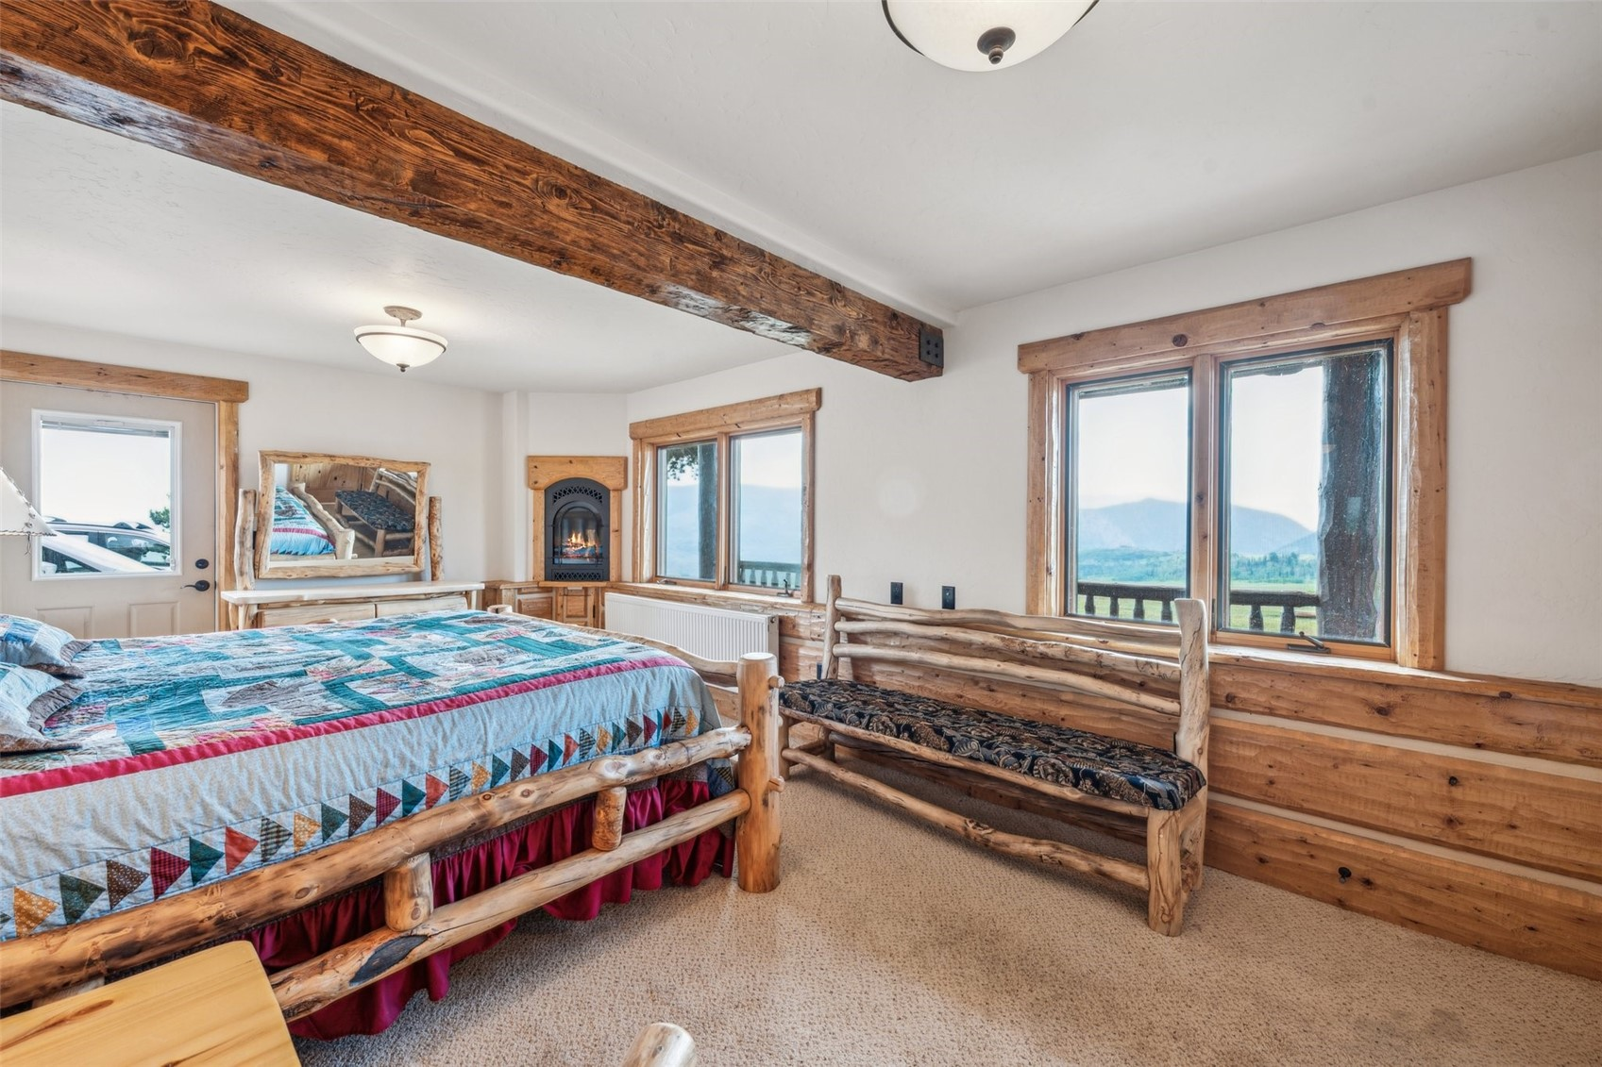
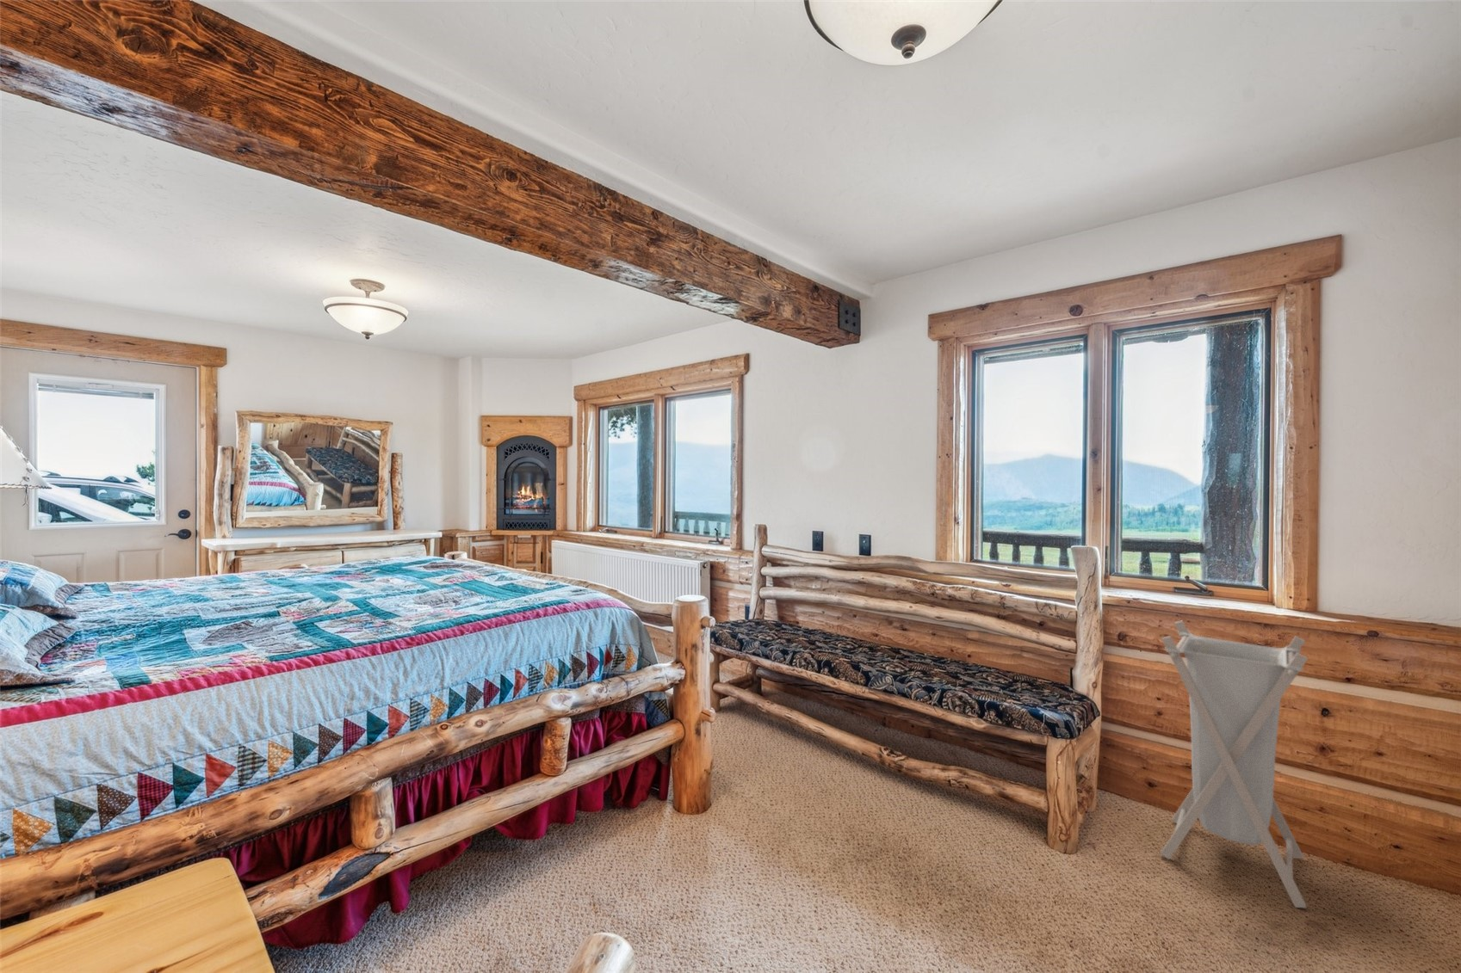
+ laundry hamper [1160,620,1309,909]
